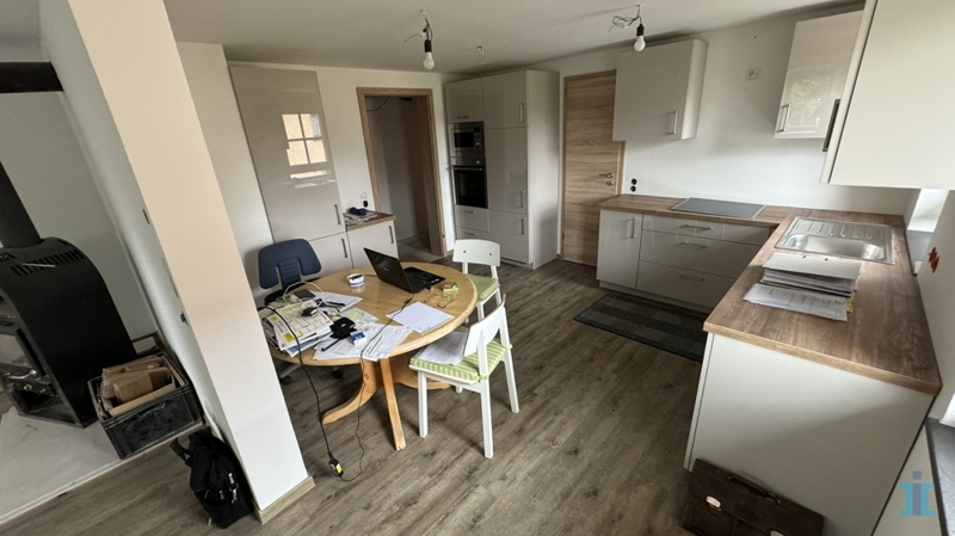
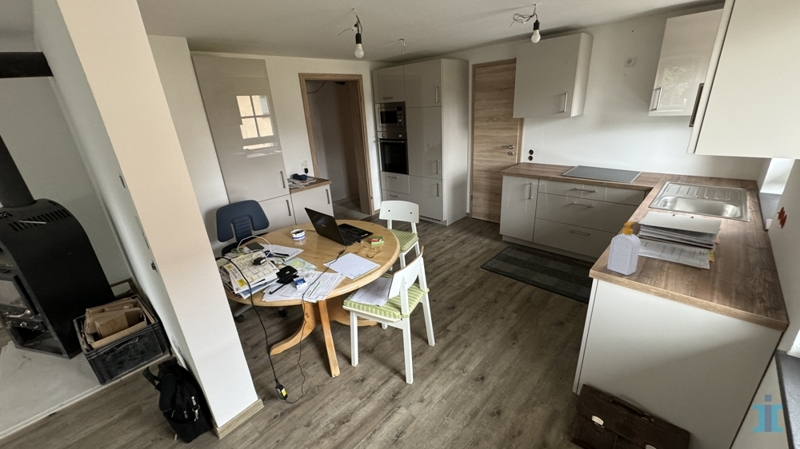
+ soap bottle [606,221,642,276]
